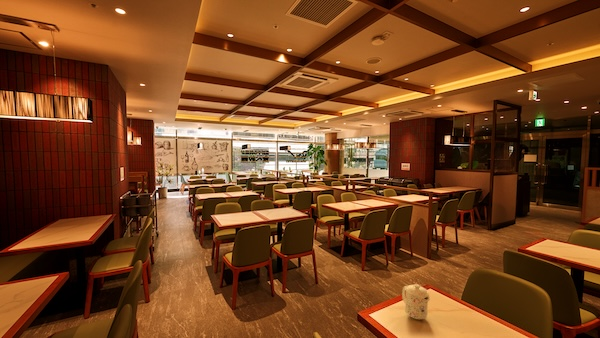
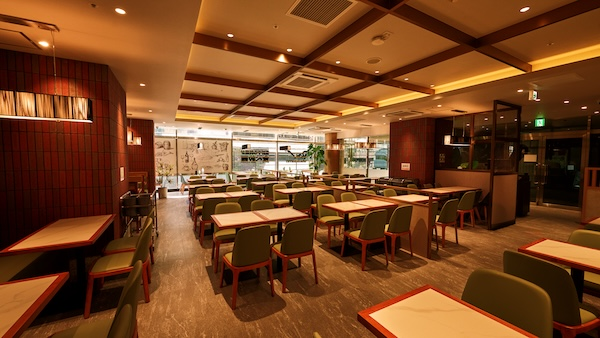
- mug [401,283,431,320]
